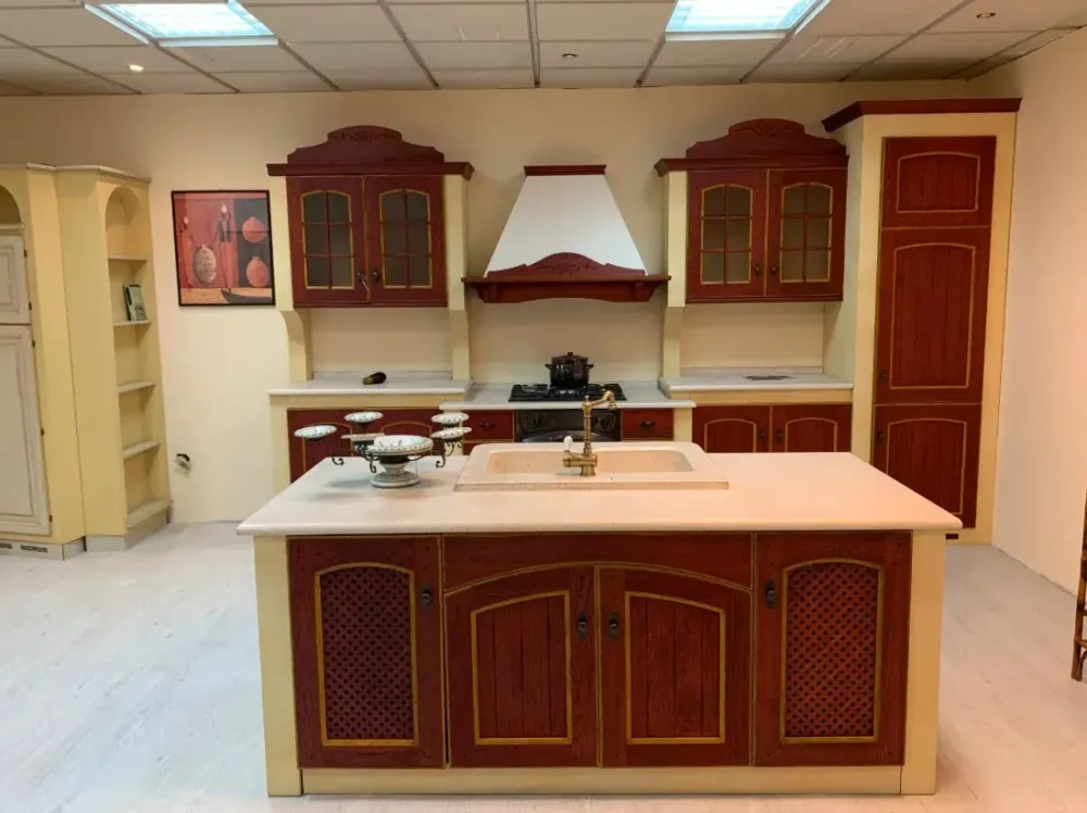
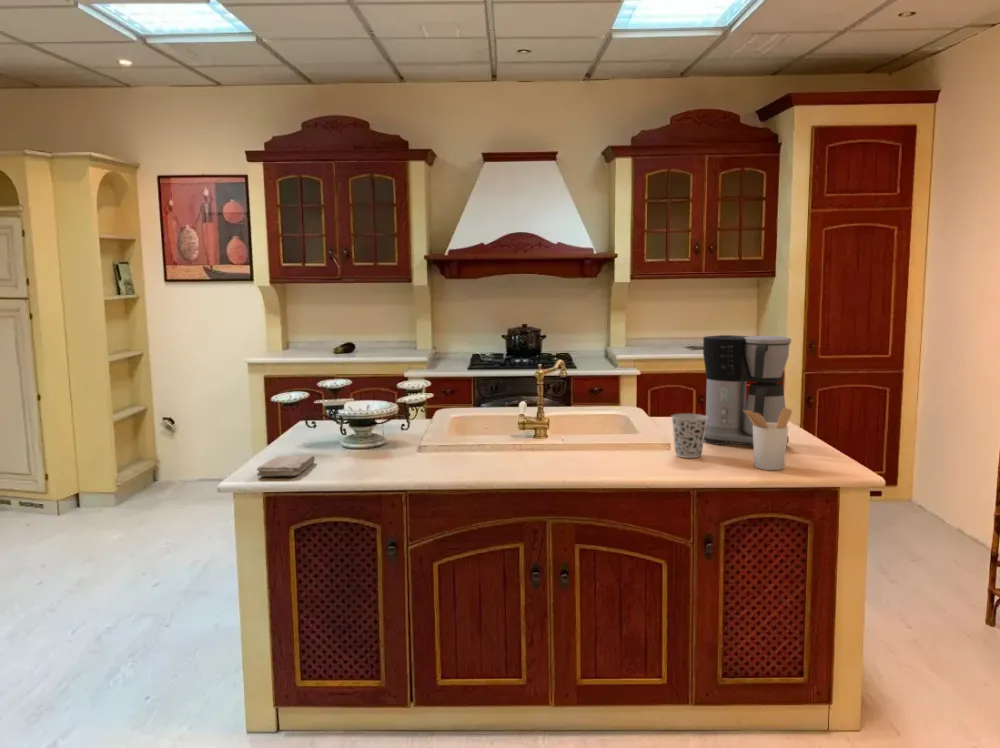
+ utensil holder [743,407,793,471]
+ cup [670,413,708,459]
+ coffee maker [702,334,792,447]
+ washcloth [256,454,316,477]
